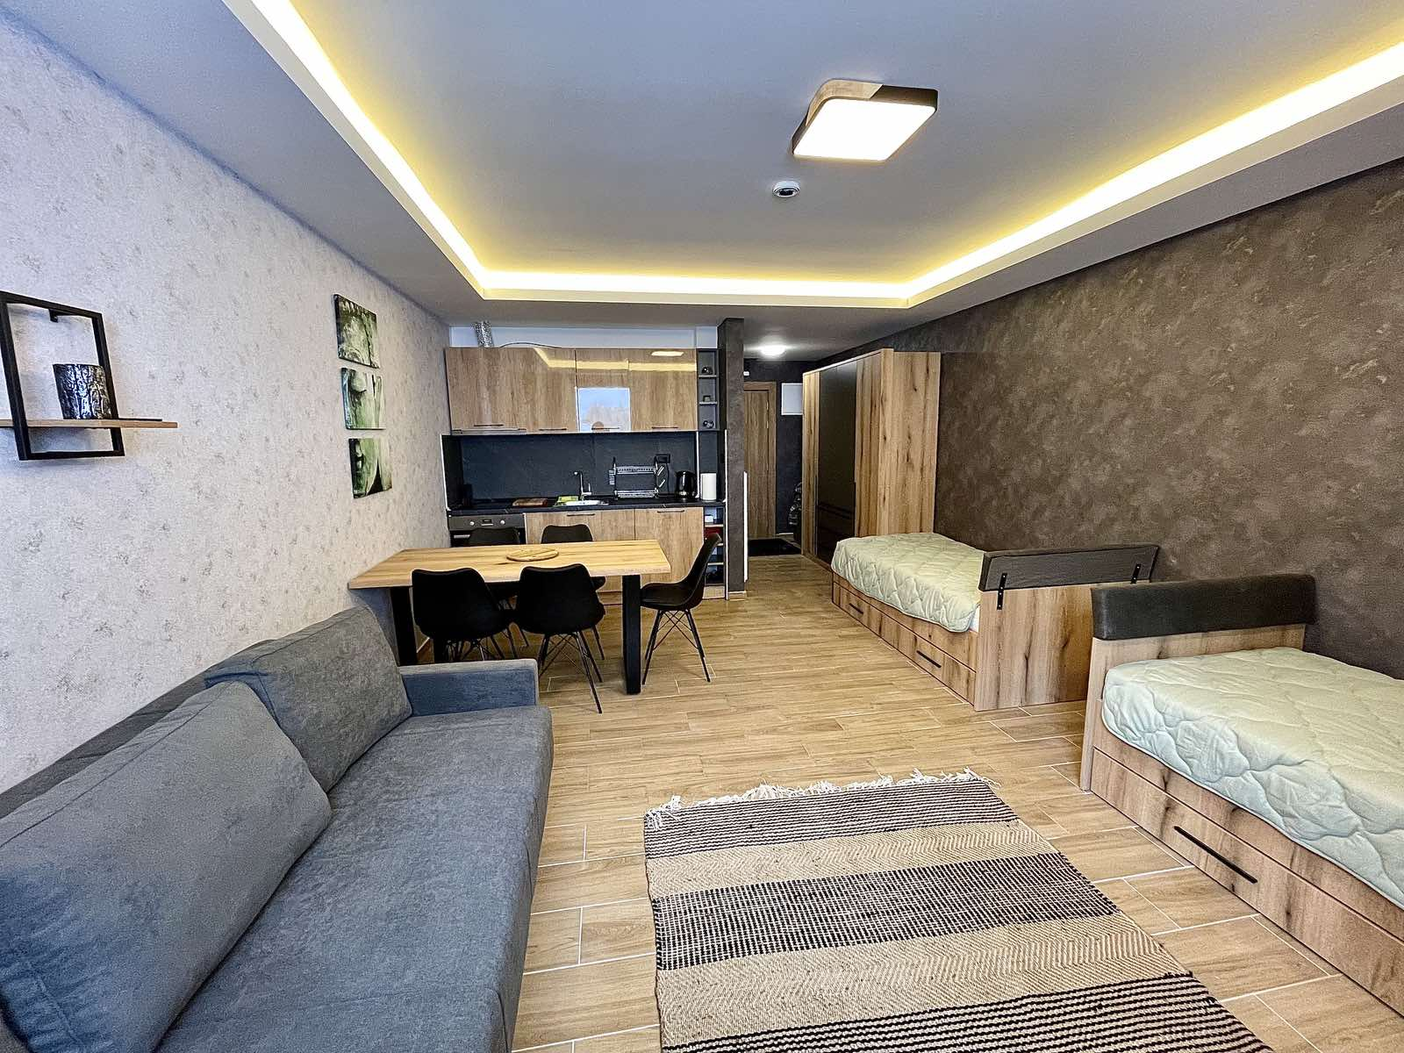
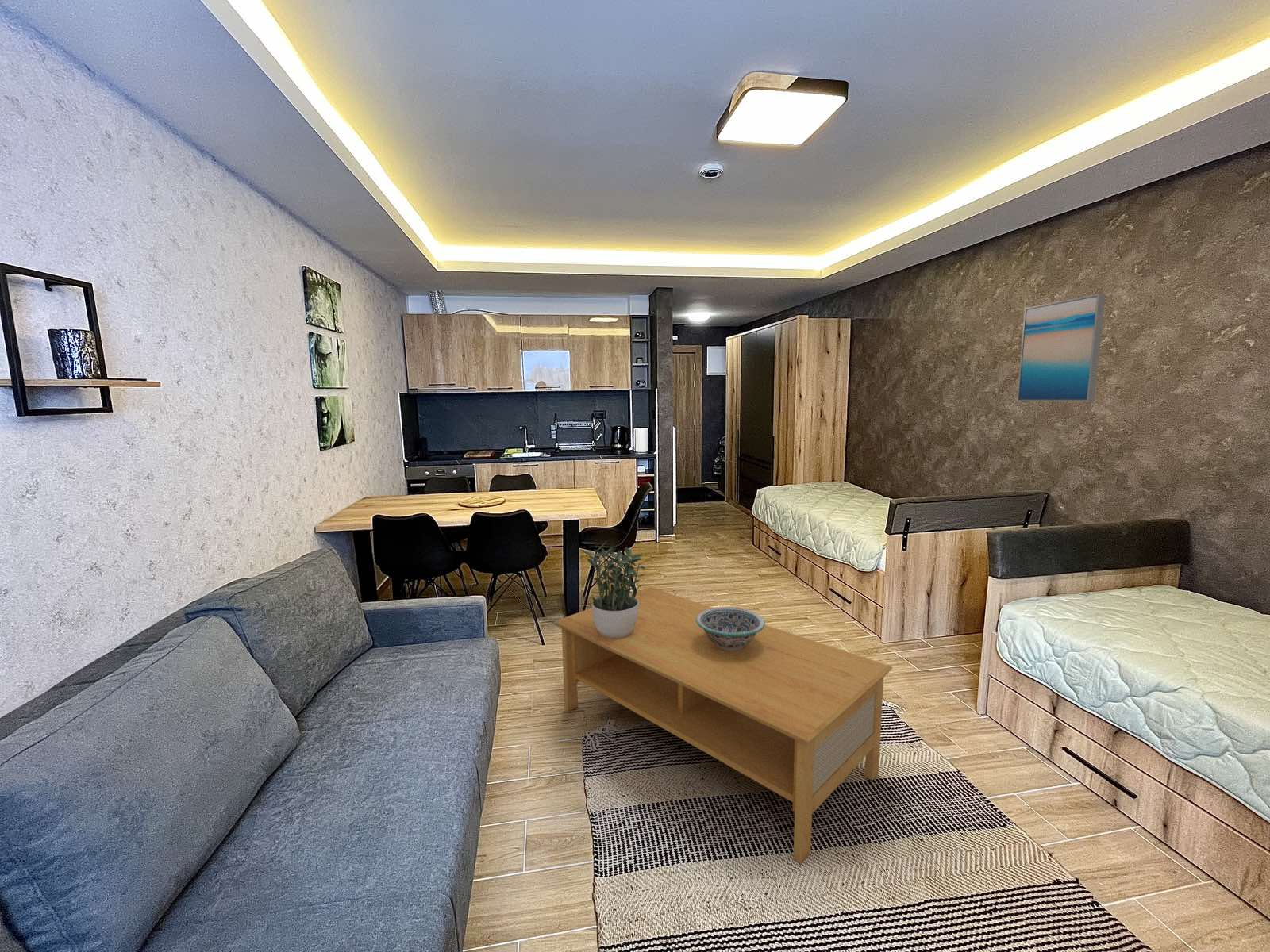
+ coffee table [554,586,894,865]
+ decorative bowl [696,607,766,651]
+ wall art [1016,293,1106,402]
+ potted plant [582,541,648,638]
